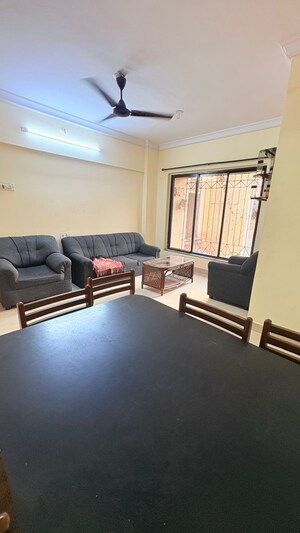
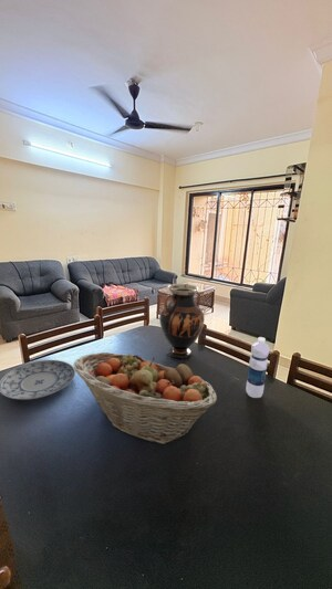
+ water bottle [245,336,270,399]
+ vase [158,283,206,360]
+ fruit basket [73,351,218,445]
+ plate [0,359,76,401]
